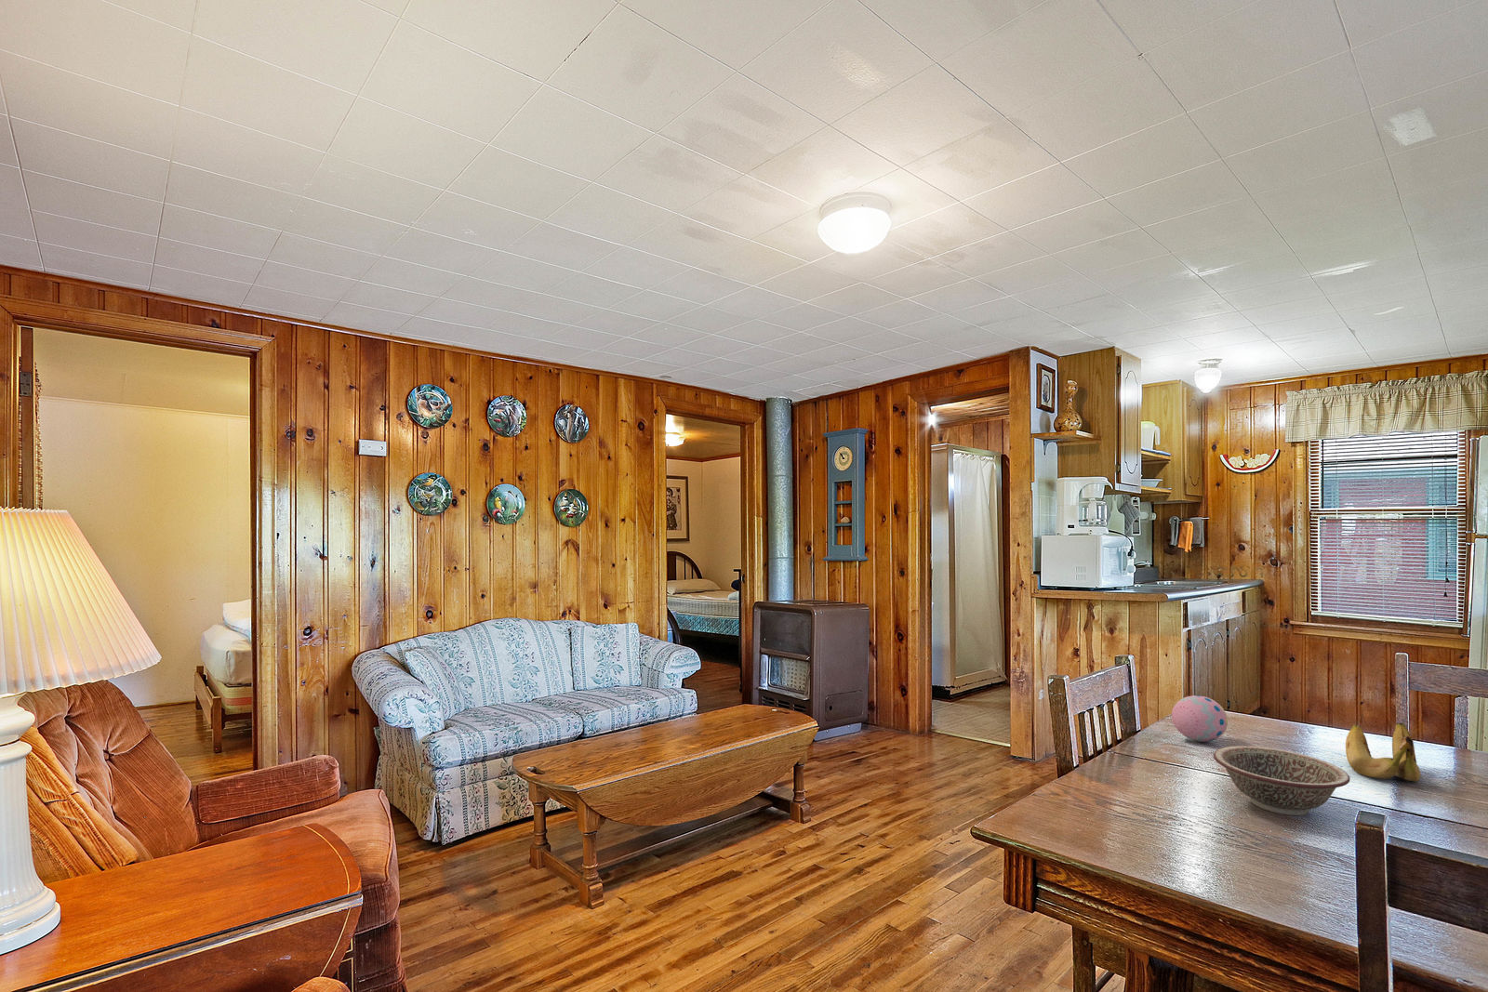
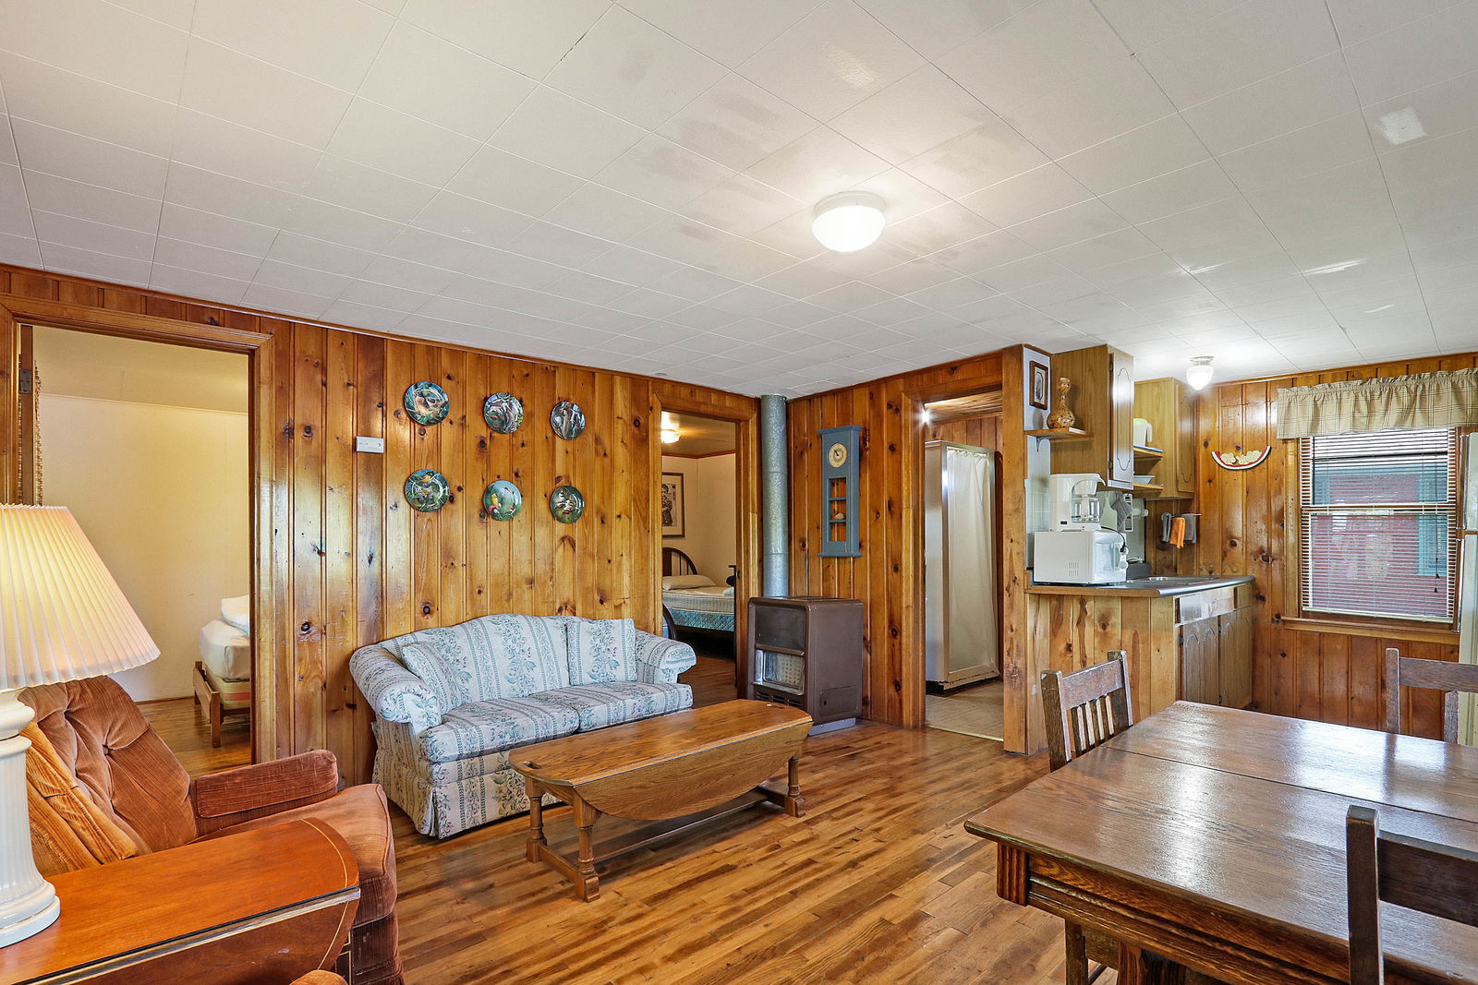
- decorative bowl [1212,745,1351,816]
- decorative egg [1171,694,1229,743]
- banana [1345,722,1422,783]
